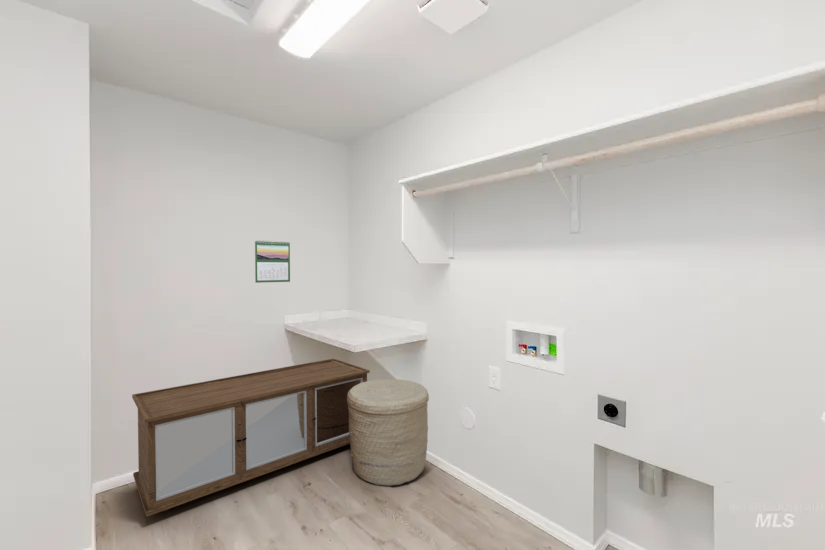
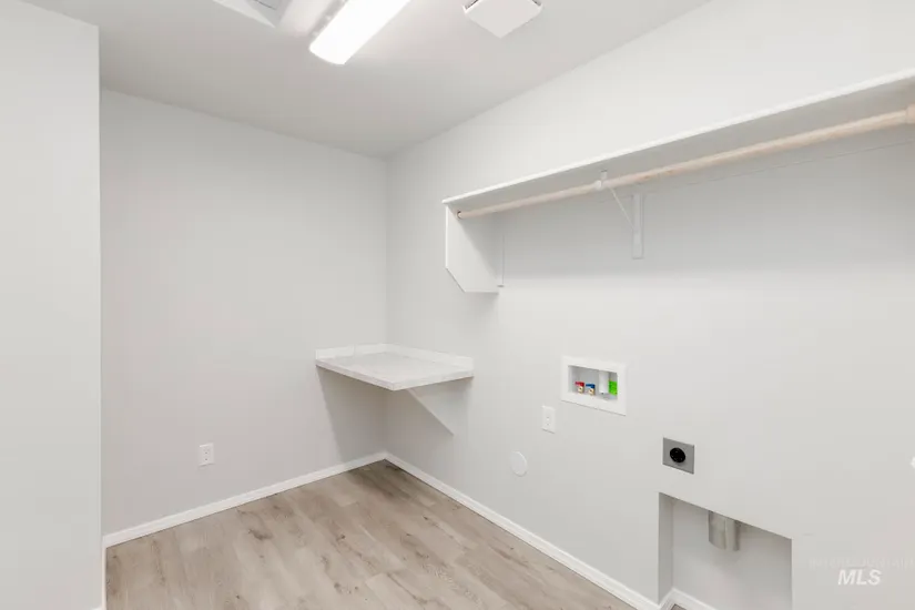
- calendar [254,239,291,284]
- basket [347,378,430,487]
- storage cabinet [131,357,371,518]
